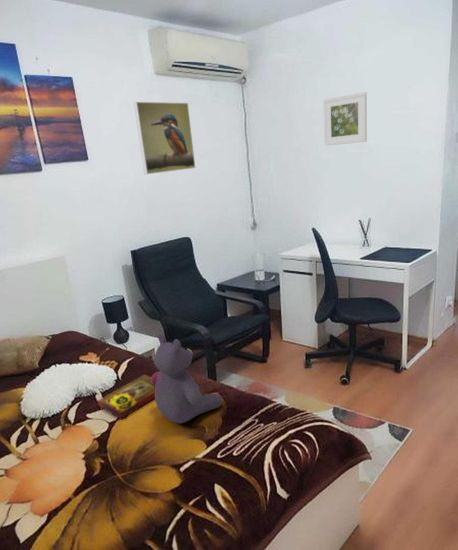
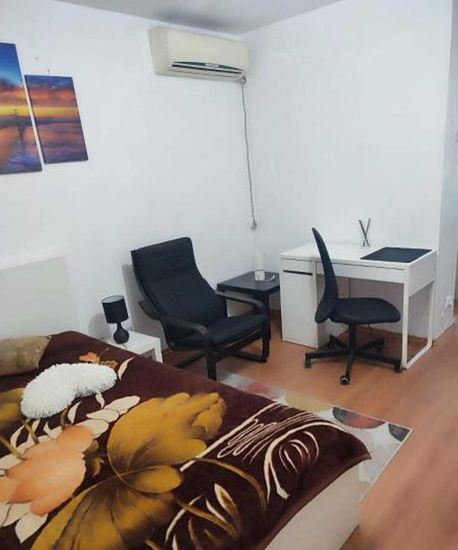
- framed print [133,101,196,175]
- stuffed bear [151,332,223,424]
- book [97,374,155,420]
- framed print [322,91,368,147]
